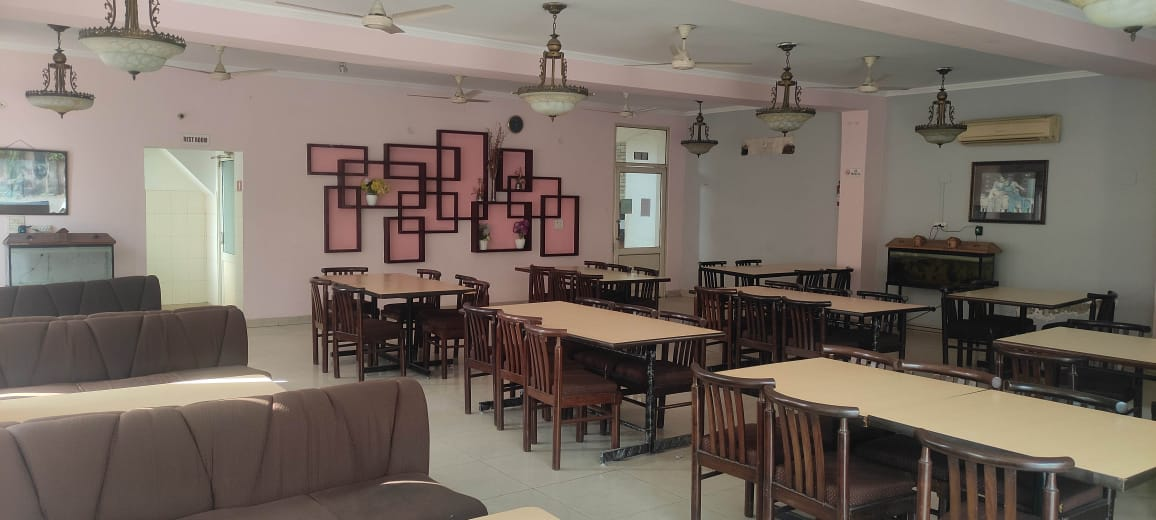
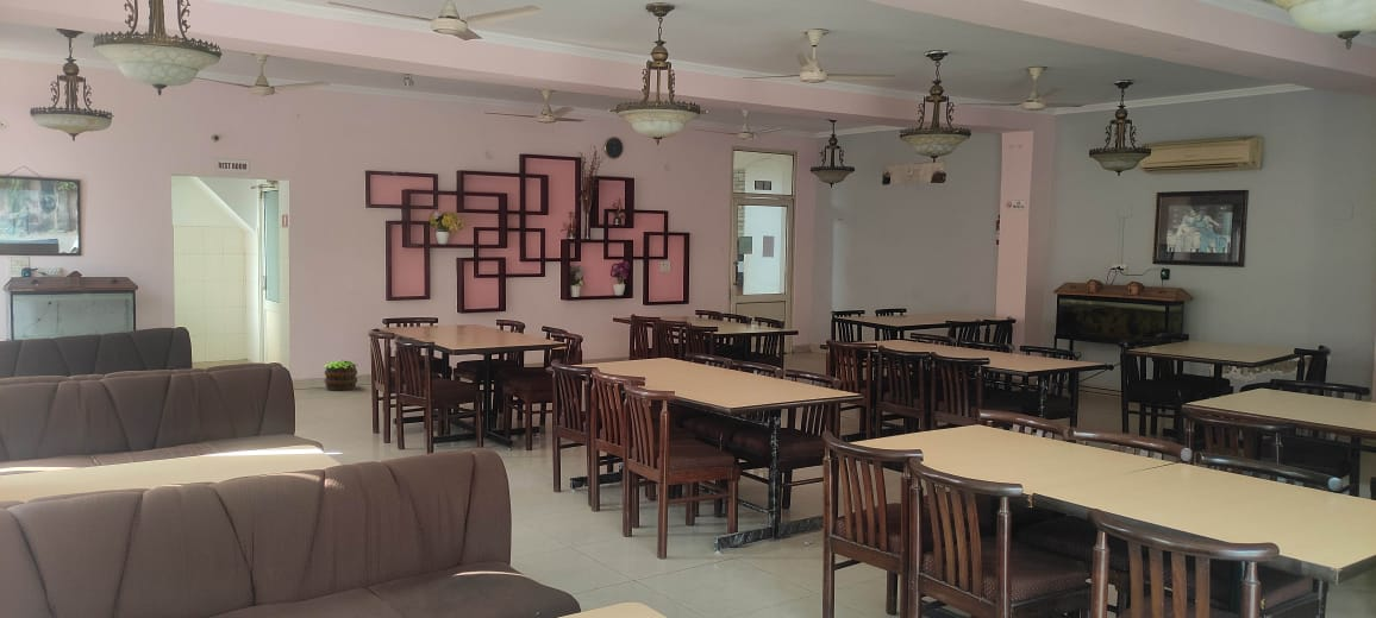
+ potted plant [324,359,358,392]
